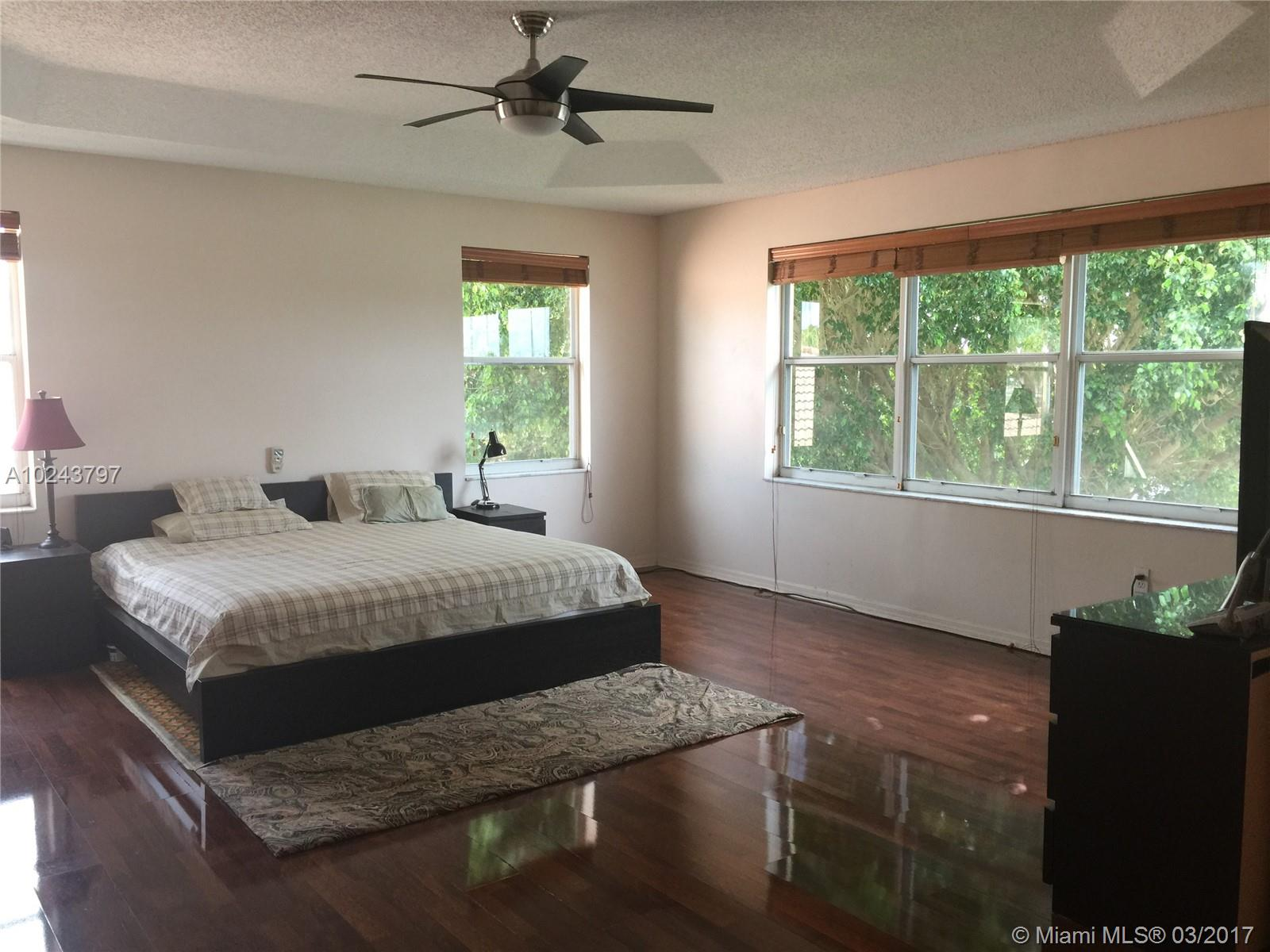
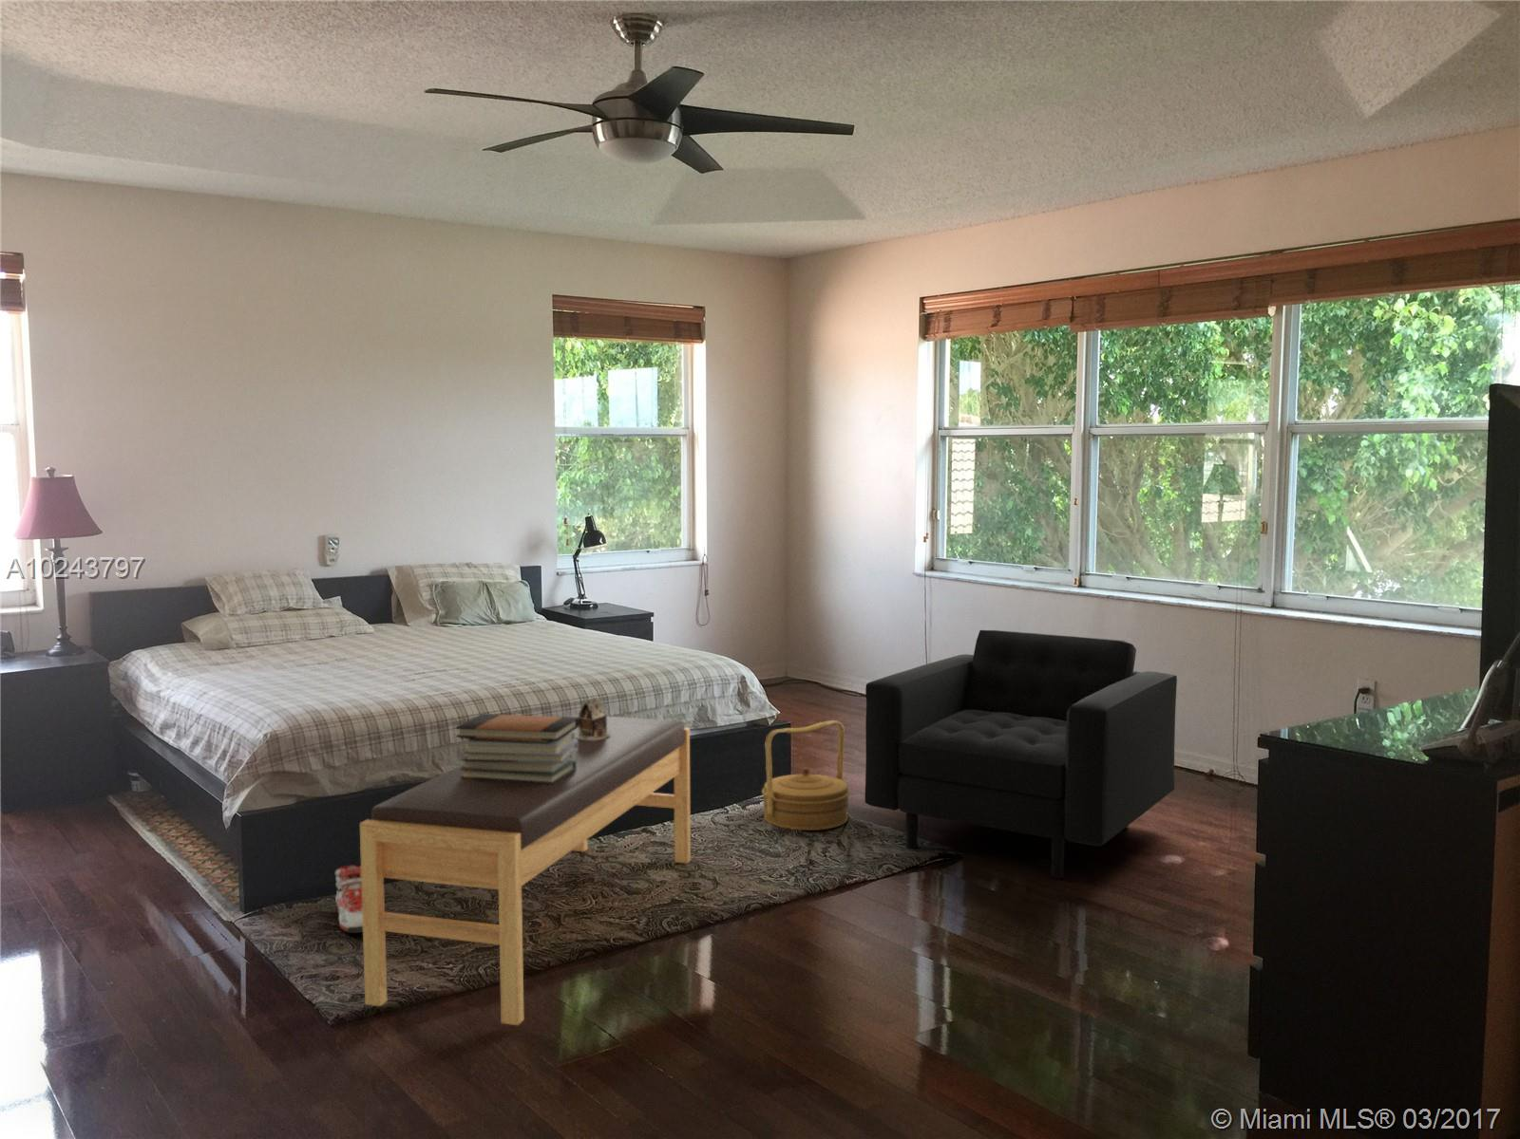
+ book stack [455,713,578,784]
+ basket [761,719,851,832]
+ armchair [864,629,1178,879]
+ sneaker [334,865,363,934]
+ bench [359,714,692,1027]
+ decorative box [574,695,610,741]
